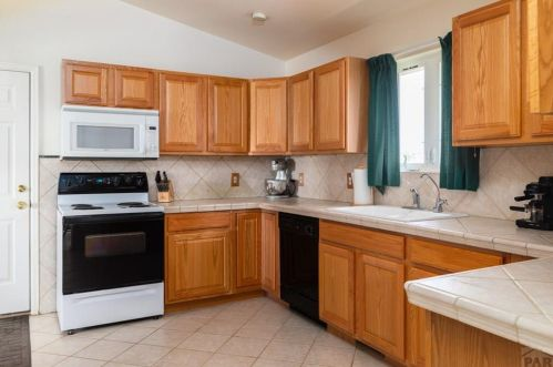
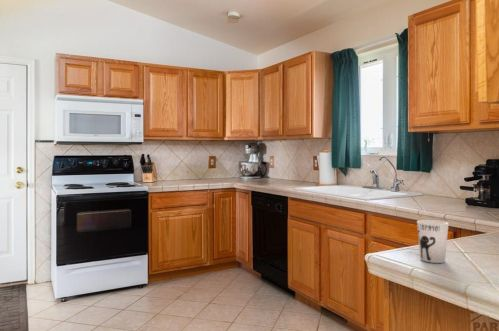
+ cup [416,219,450,264]
